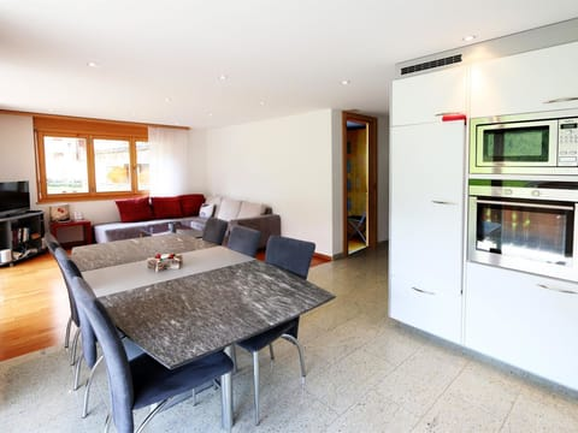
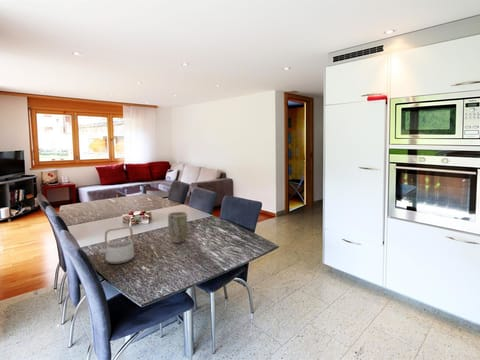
+ teapot [98,226,135,265]
+ plant pot [167,211,189,244]
